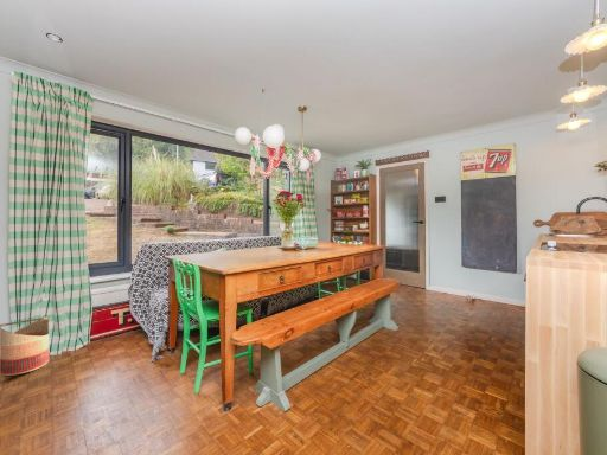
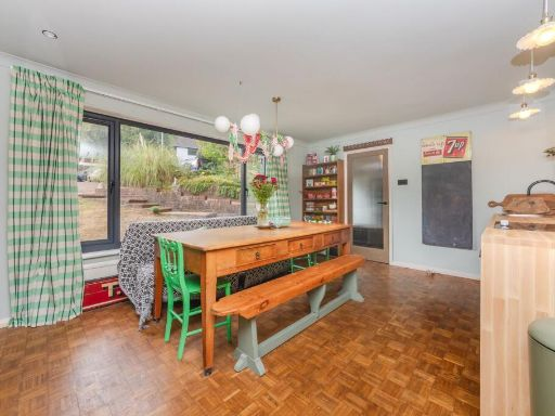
- basket [0,315,51,377]
